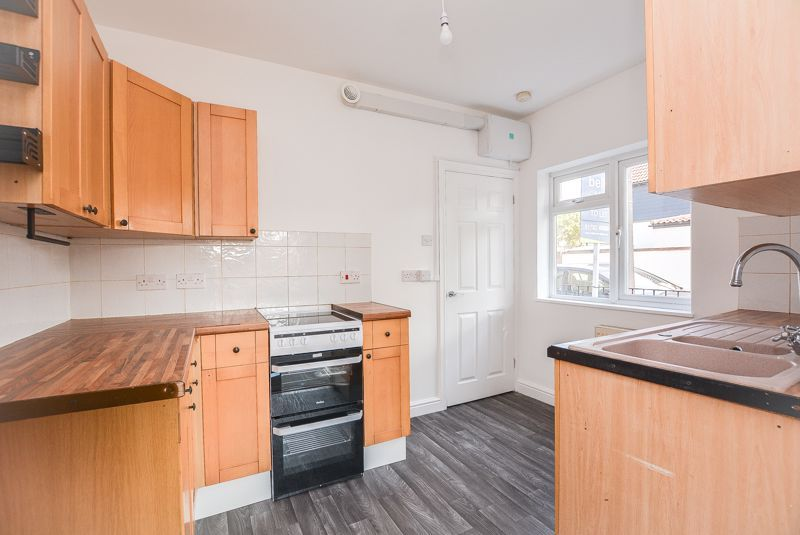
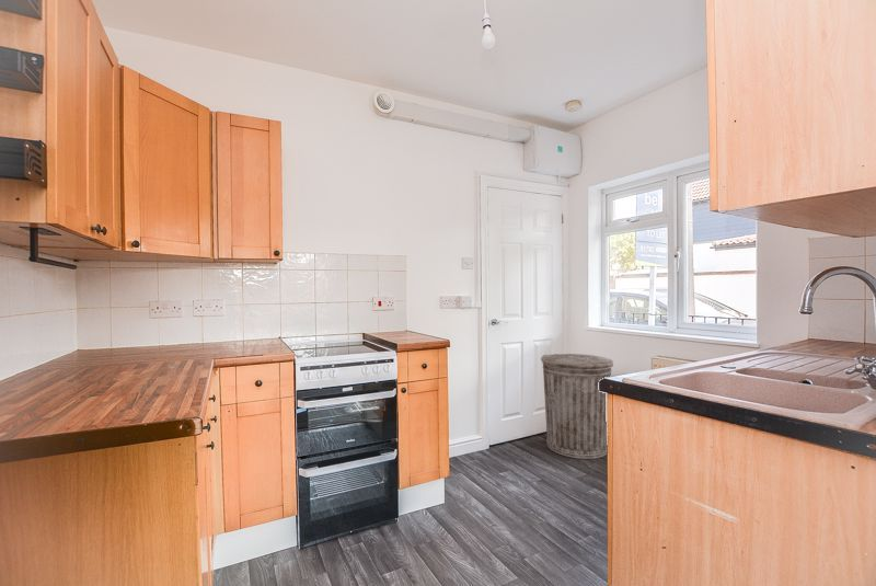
+ trash can [540,353,614,460]
